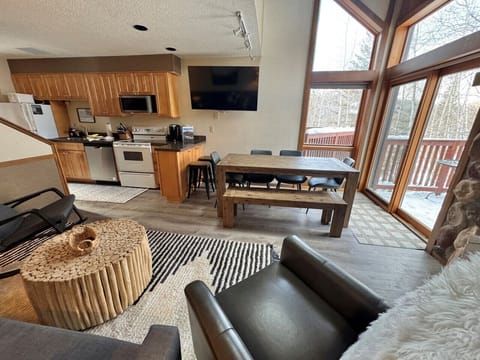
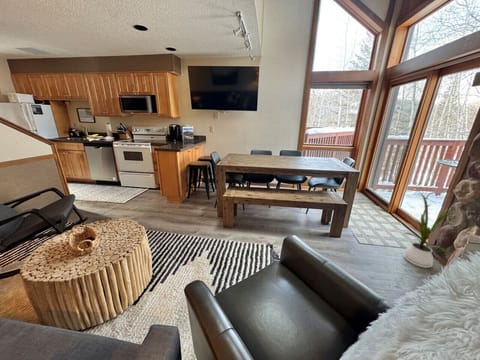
+ house plant [402,190,457,269]
